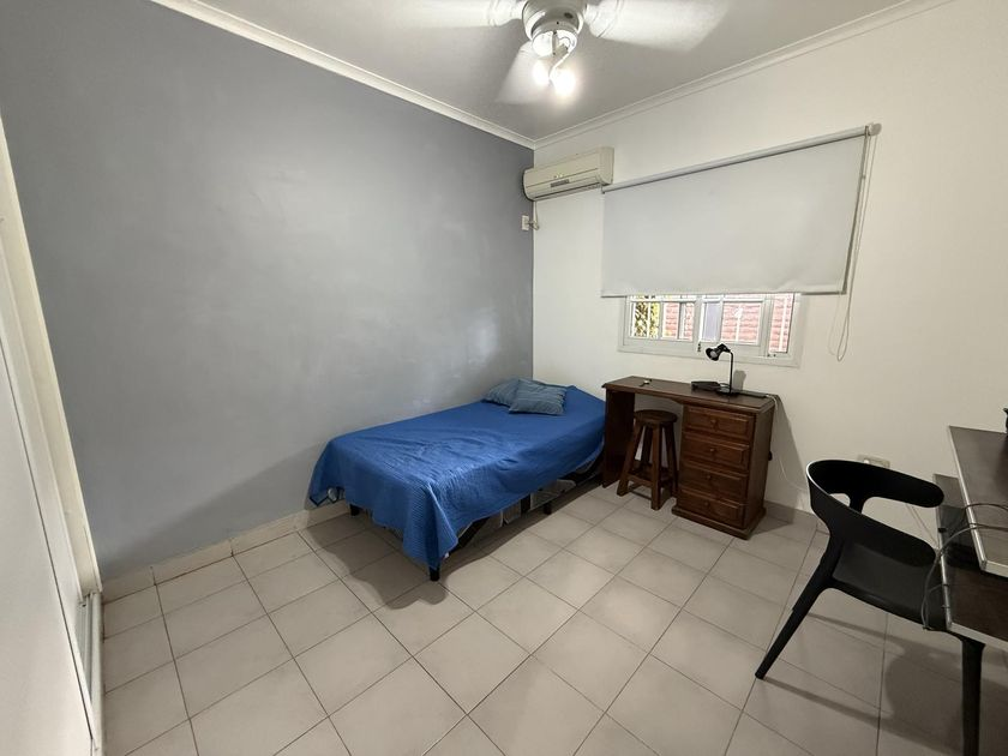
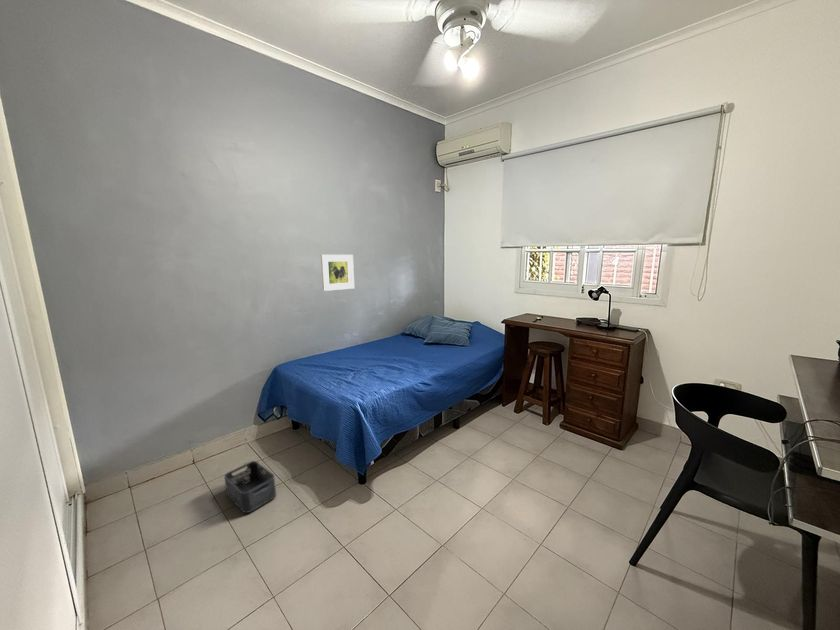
+ storage bin [223,460,277,514]
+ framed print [320,254,355,292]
